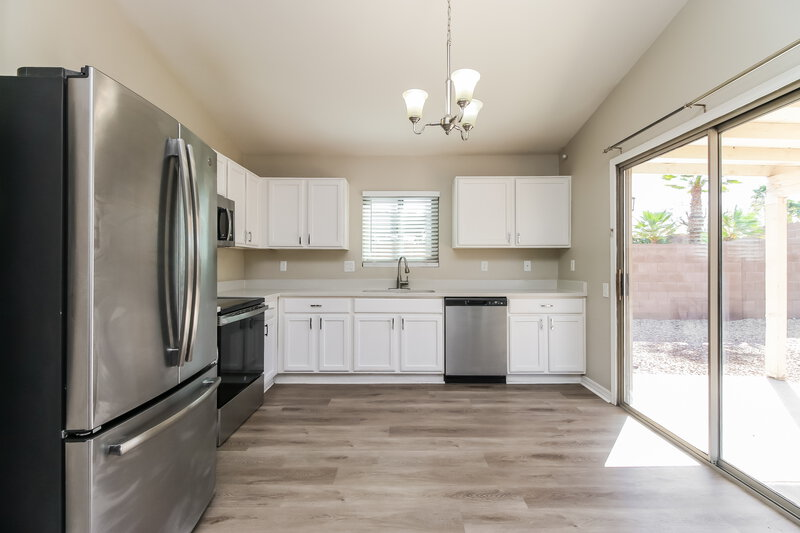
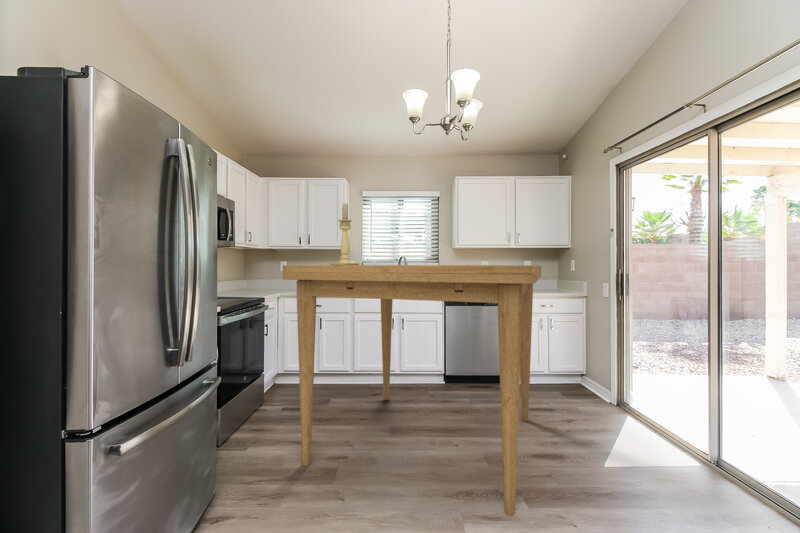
+ dining table [282,264,542,517]
+ candle holder [329,203,361,265]
